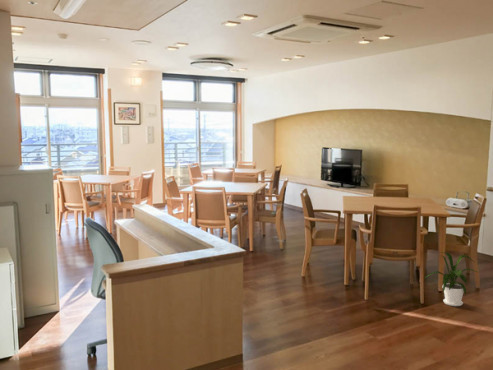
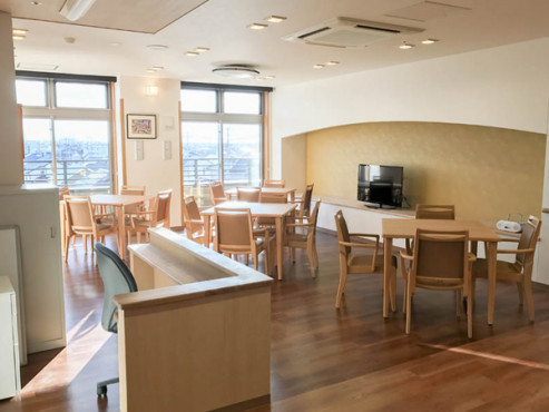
- house plant [424,251,478,307]
